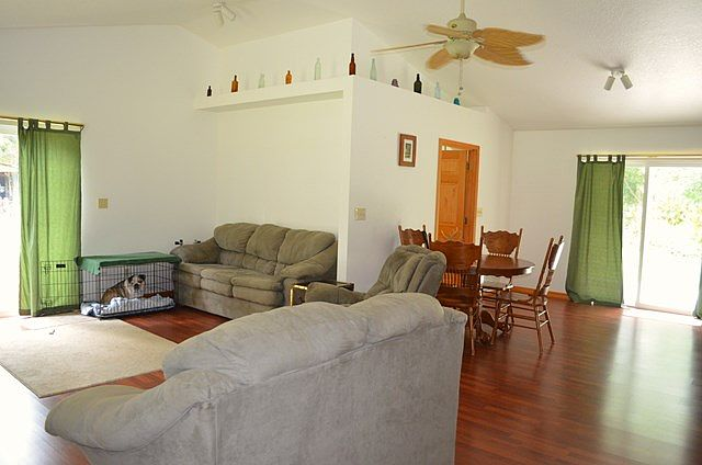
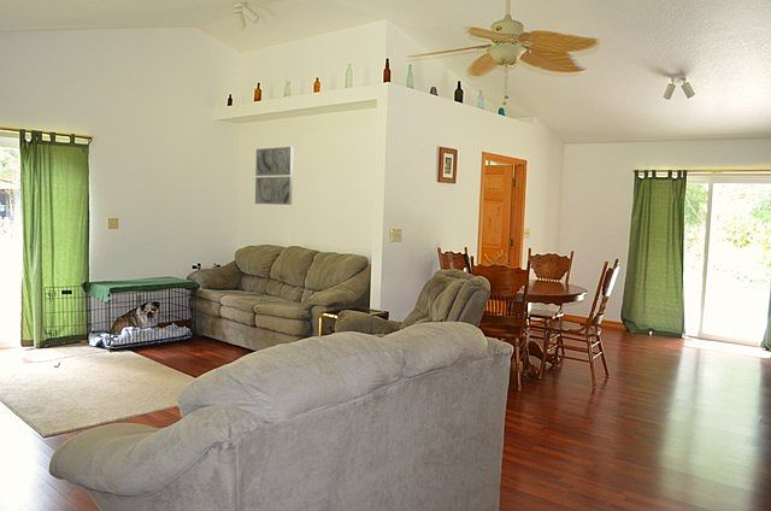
+ wall art [254,146,294,206]
